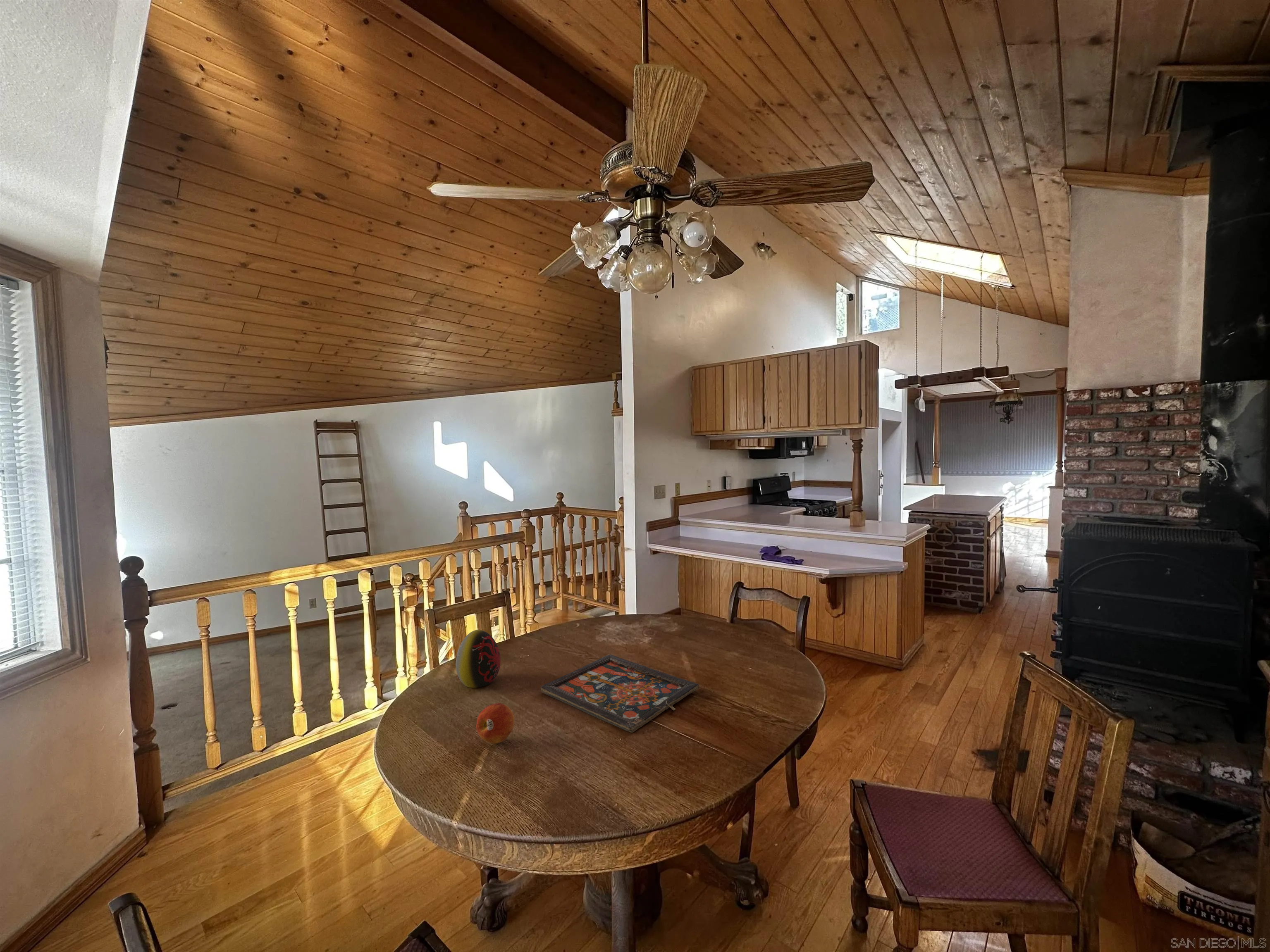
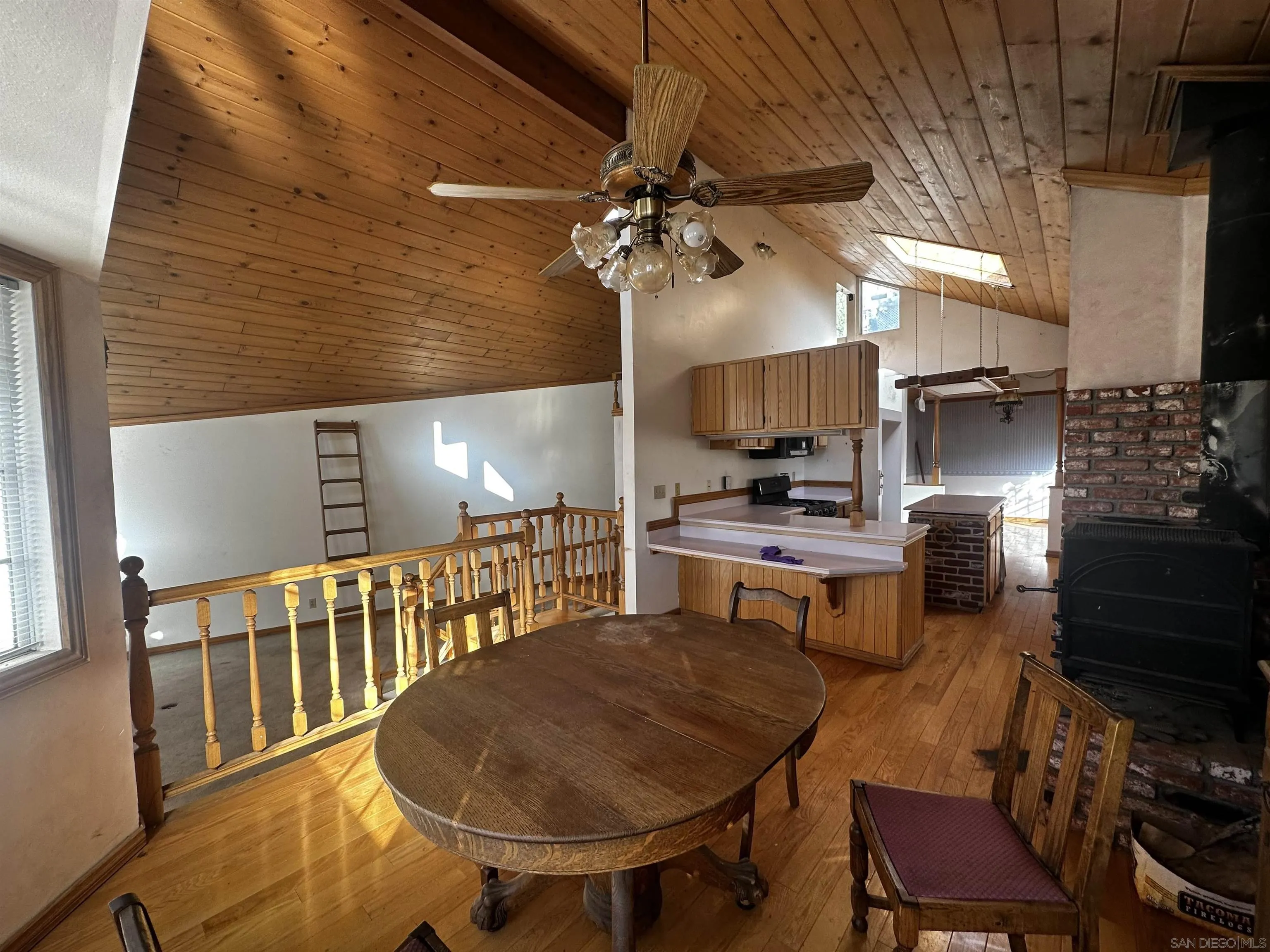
- fruit [476,702,515,744]
- board game [540,654,699,733]
- decorative egg [456,629,501,688]
